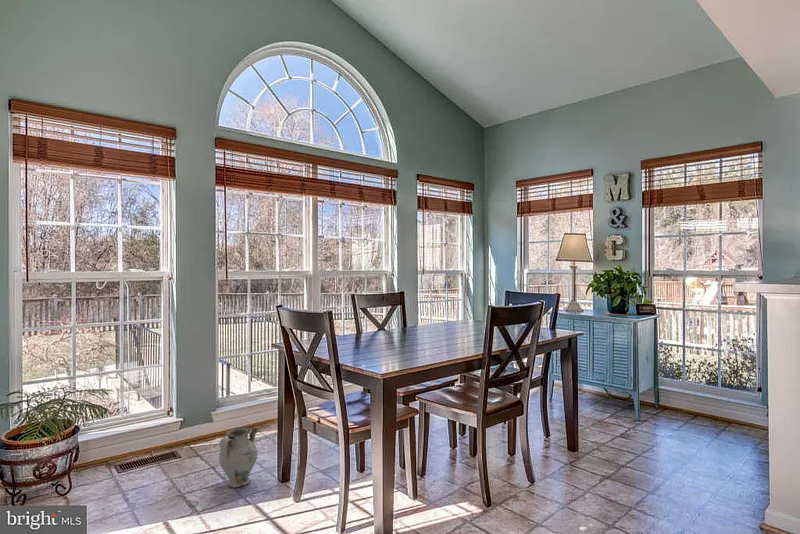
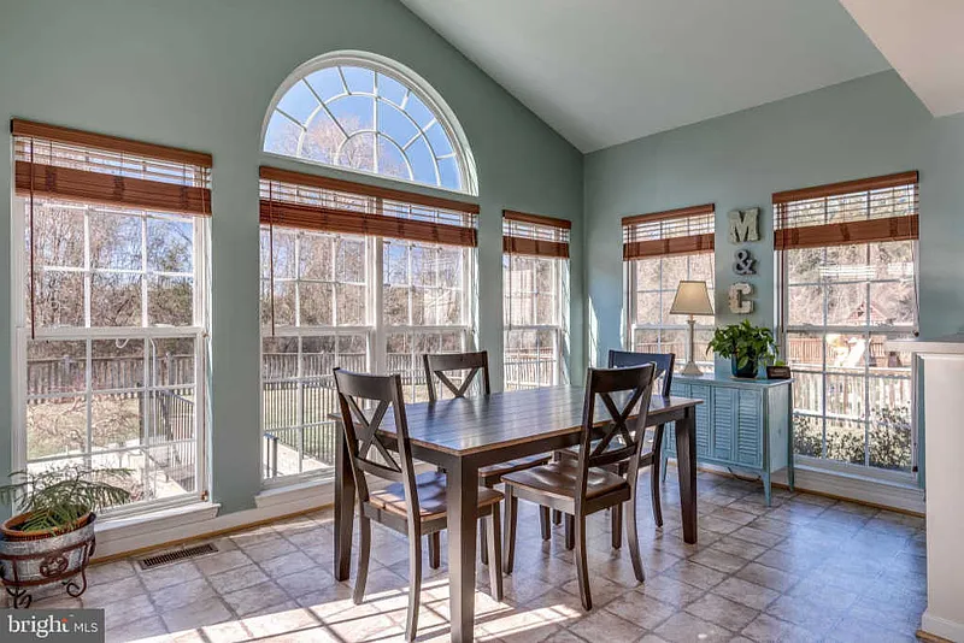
- ceramic jug [218,426,258,488]
